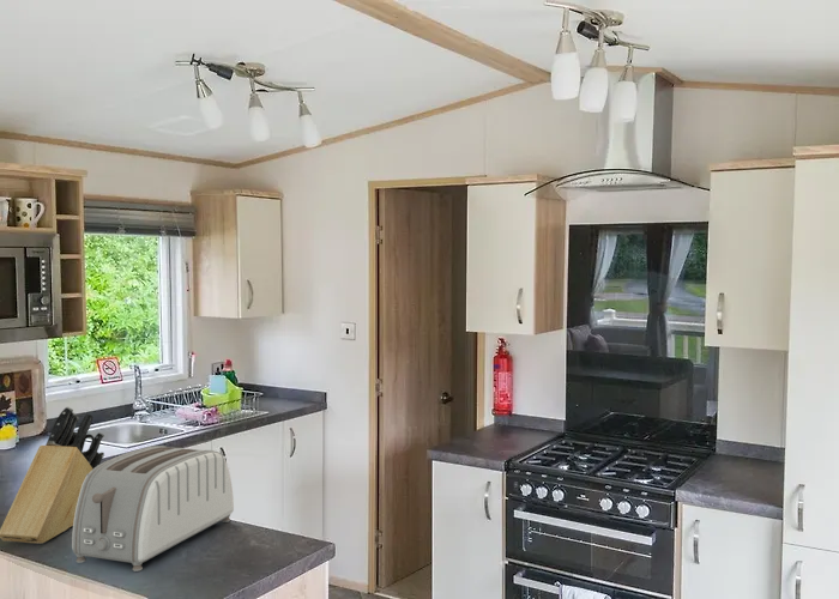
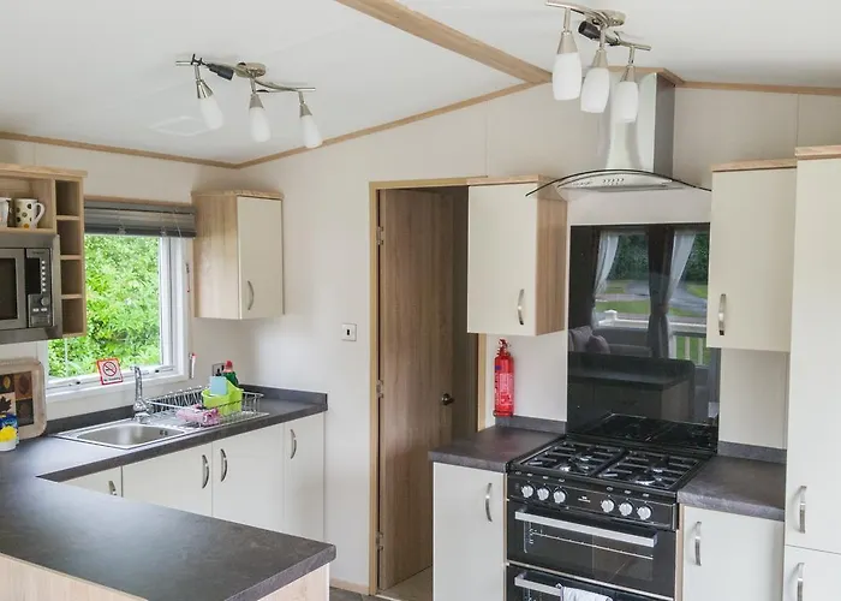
- toaster [71,444,235,573]
- knife block [0,405,105,545]
